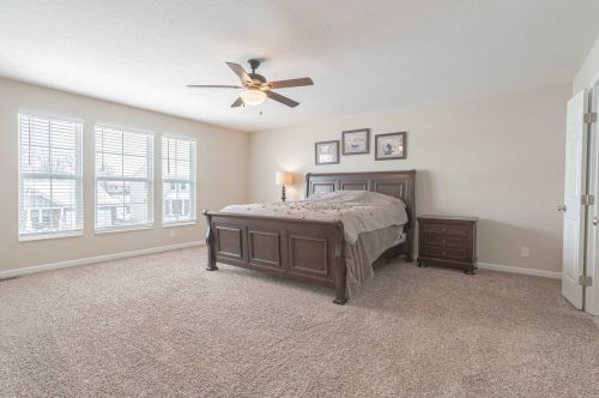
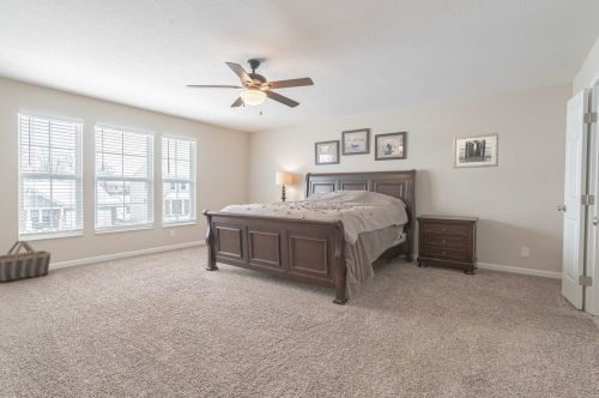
+ wall art [452,132,500,169]
+ basket [0,240,53,284]
